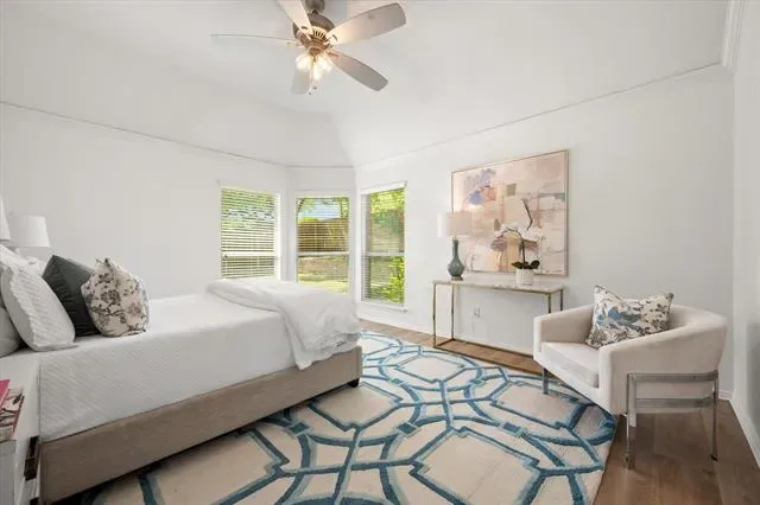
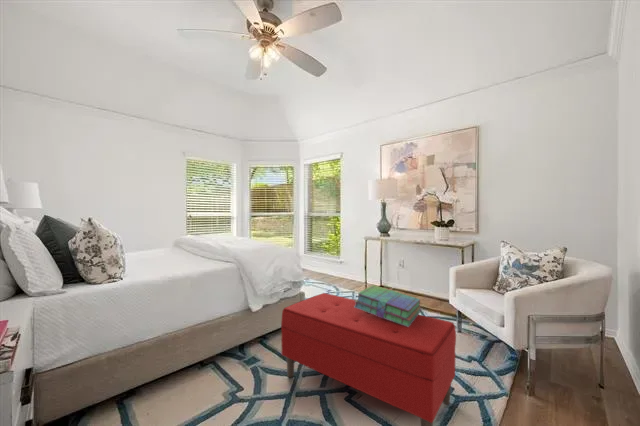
+ bench [280,292,457,426]
+ stack of books [354,284,422,327]
